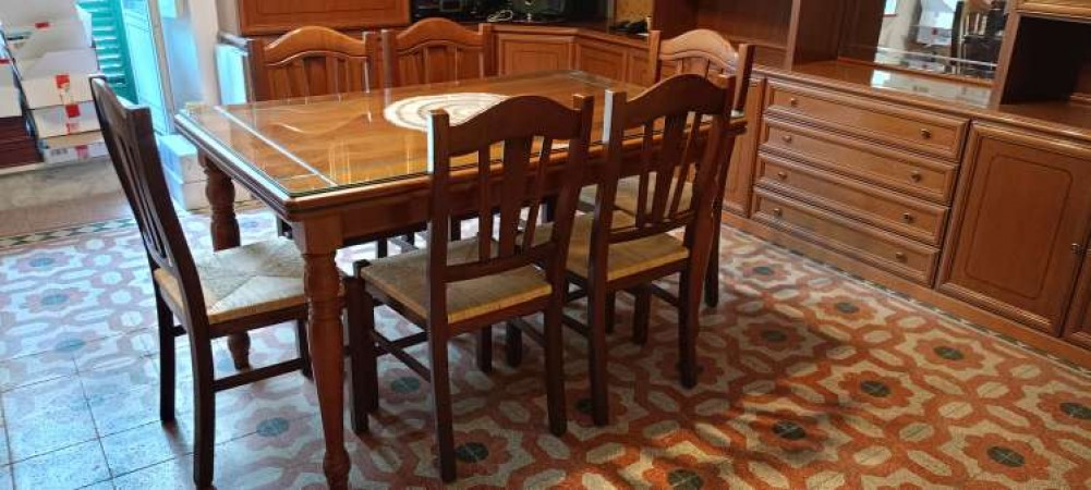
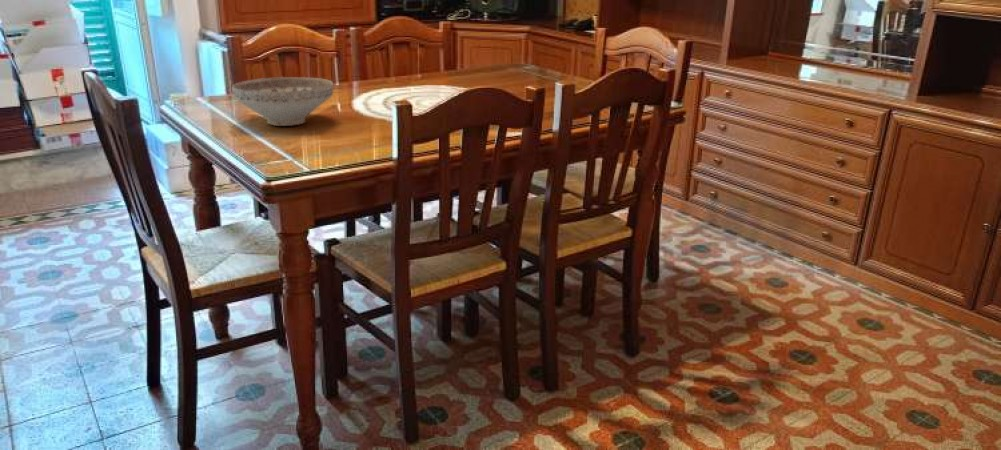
+ decorative bowl [231,76,335,127]
